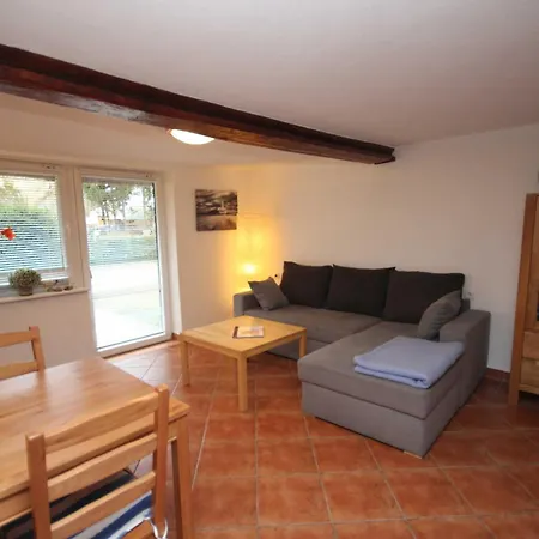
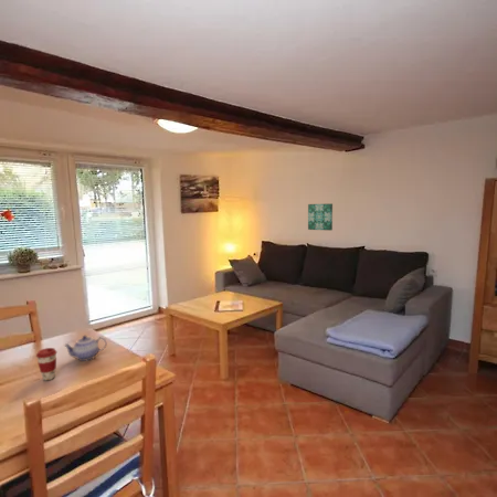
+ teapot [63,335,107,362]
+ coffee cup [35,347,57,381]
+ wall art [307,202,334,232]
